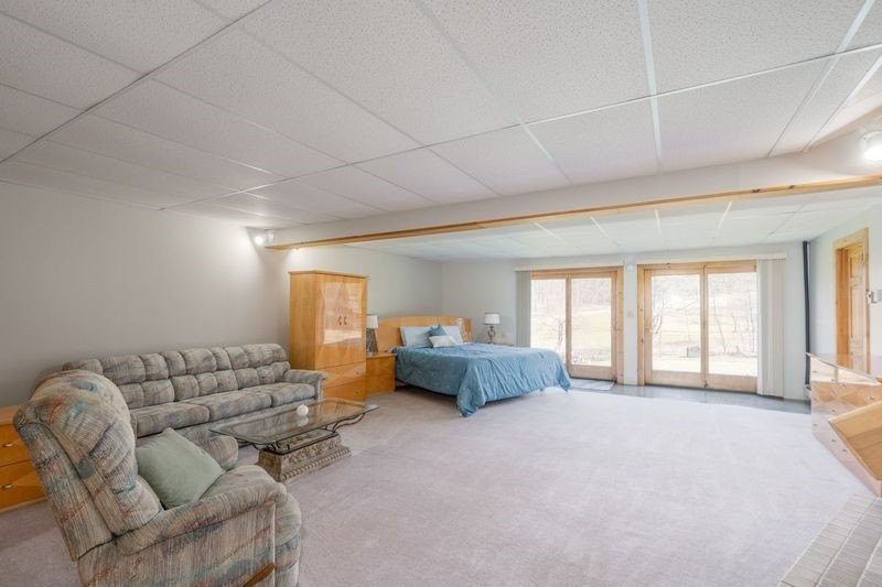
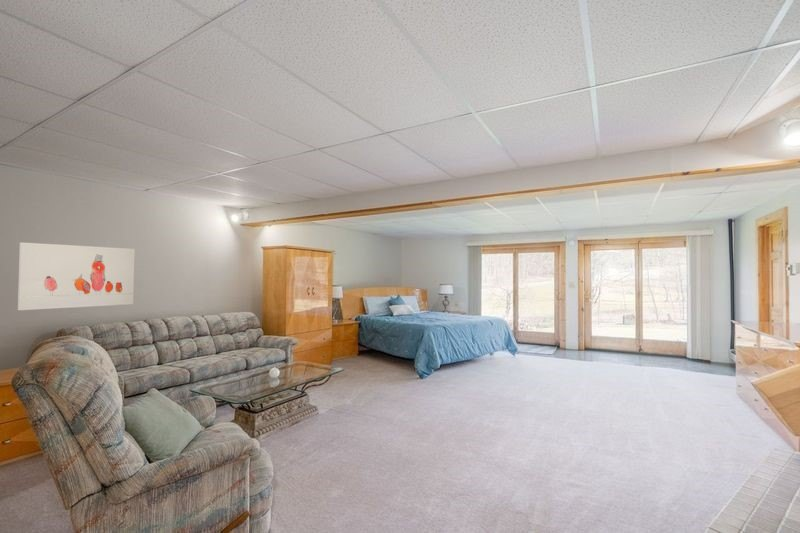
+ wall art [17,241,136,311]
